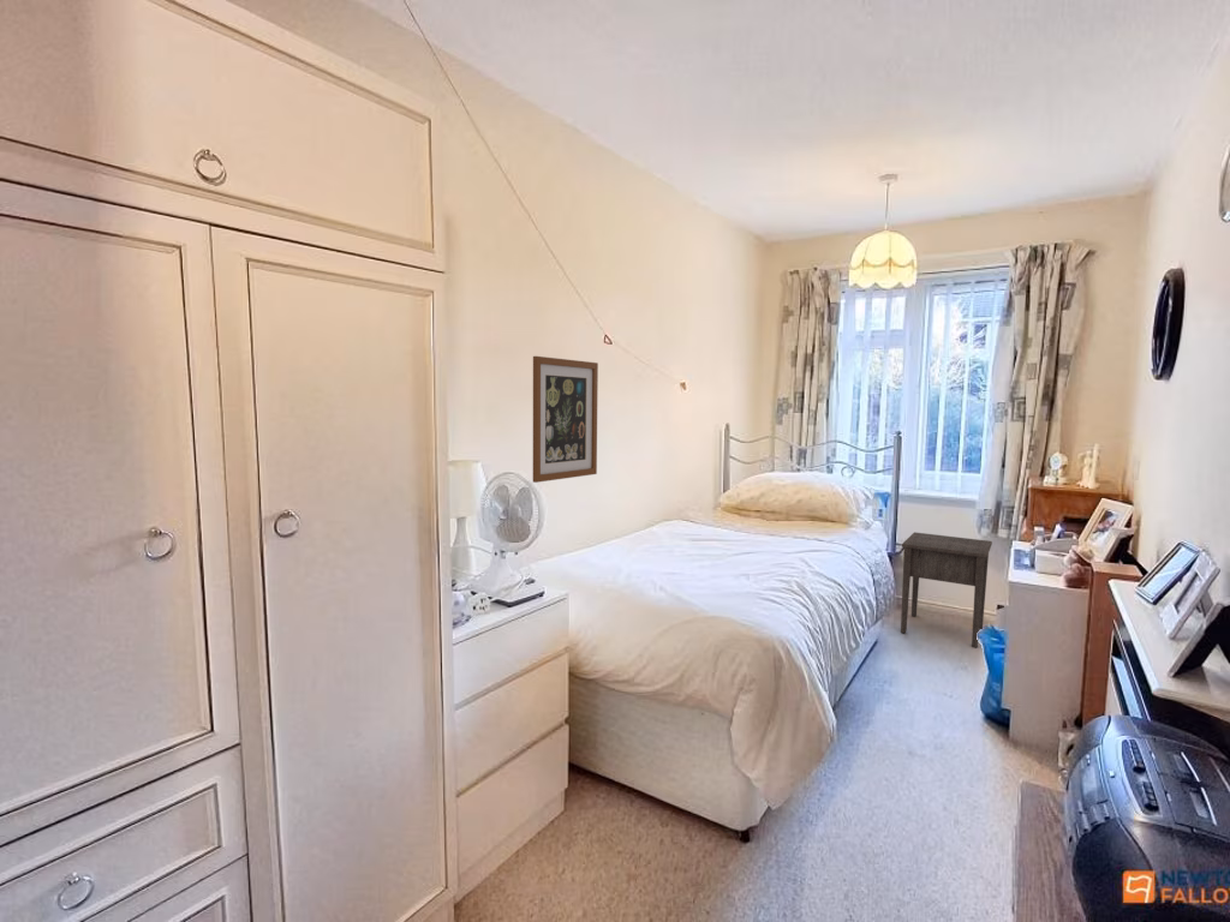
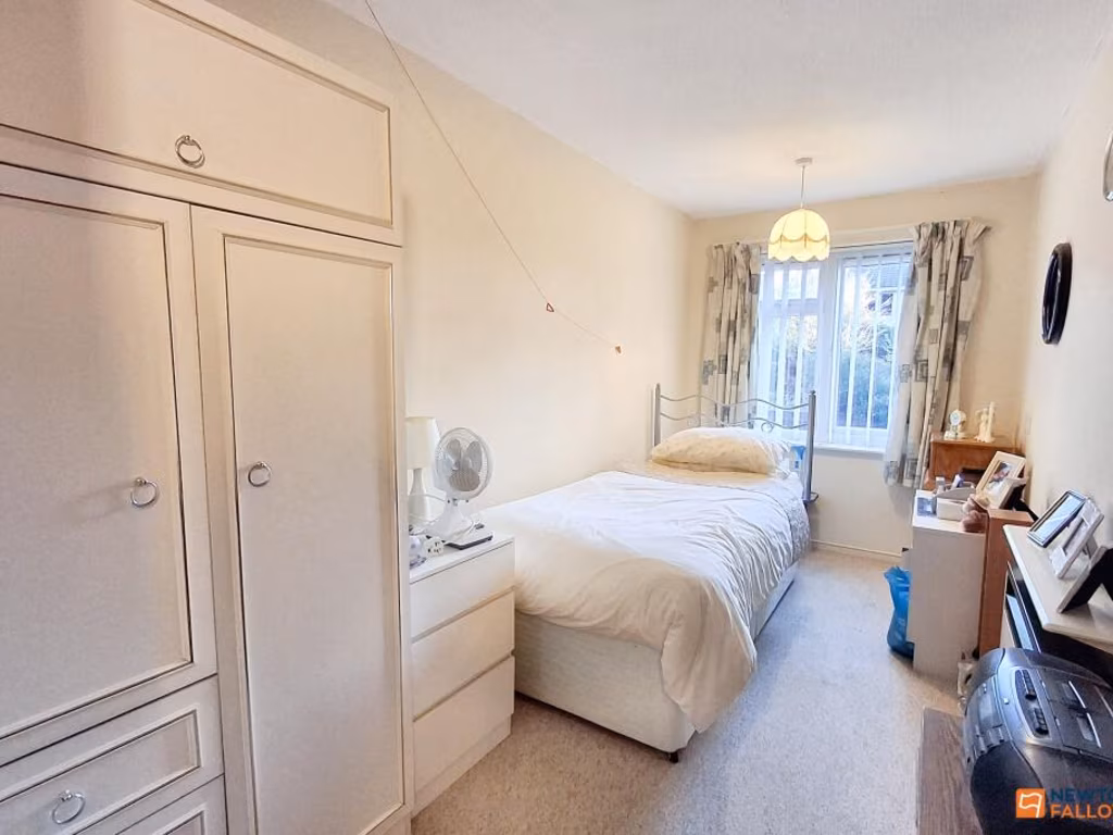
- wall art [532,355,599,484]
- nightstand [900,531,993,648]
